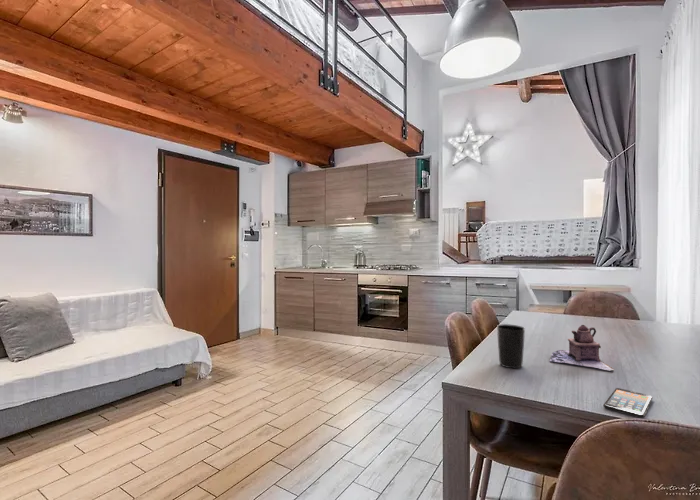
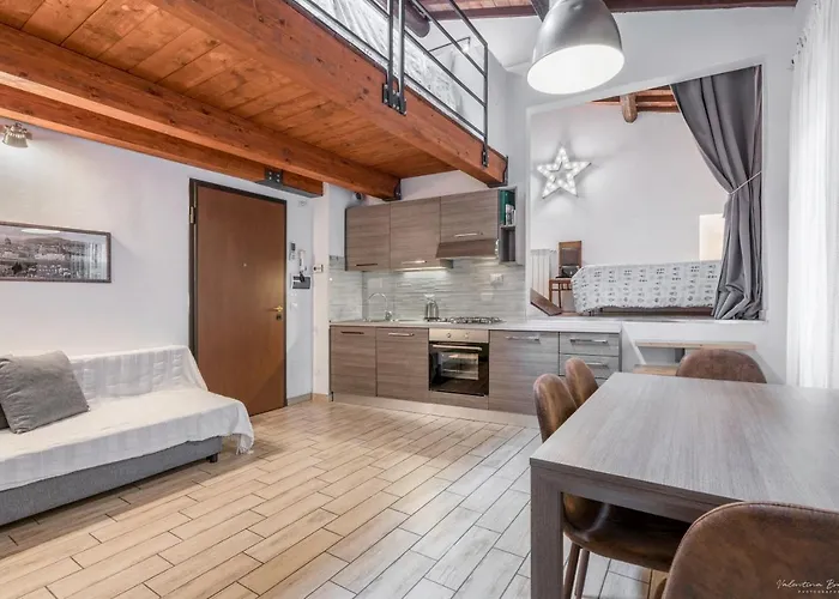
- smartphone [602,387,653,419]
- cup [496,323,526,369]
- teapot [549,324,615,372]
